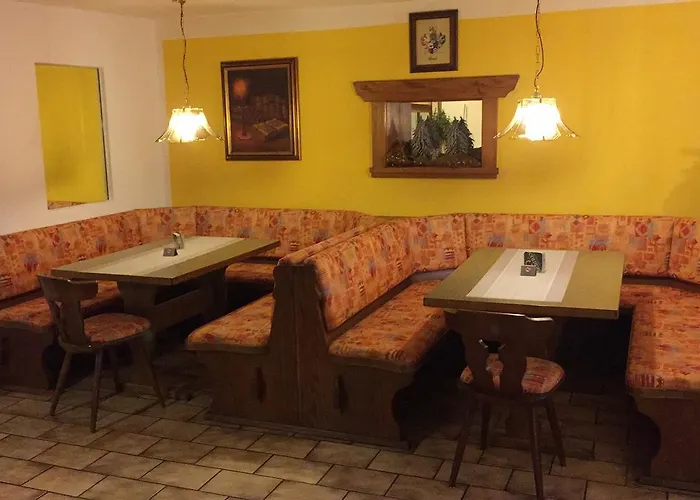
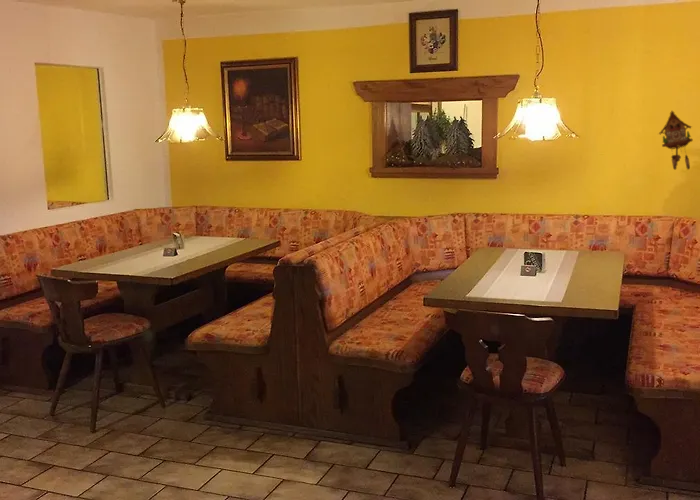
+ cuckoo clock [657,110,694,171]
